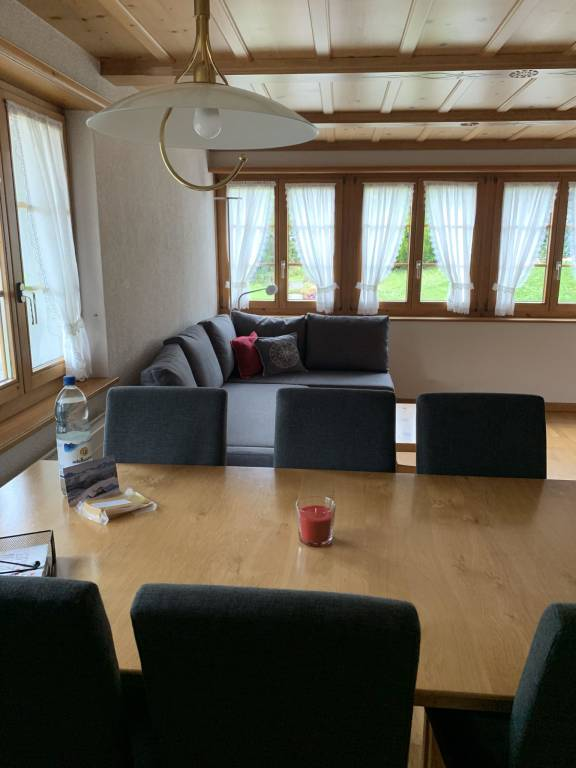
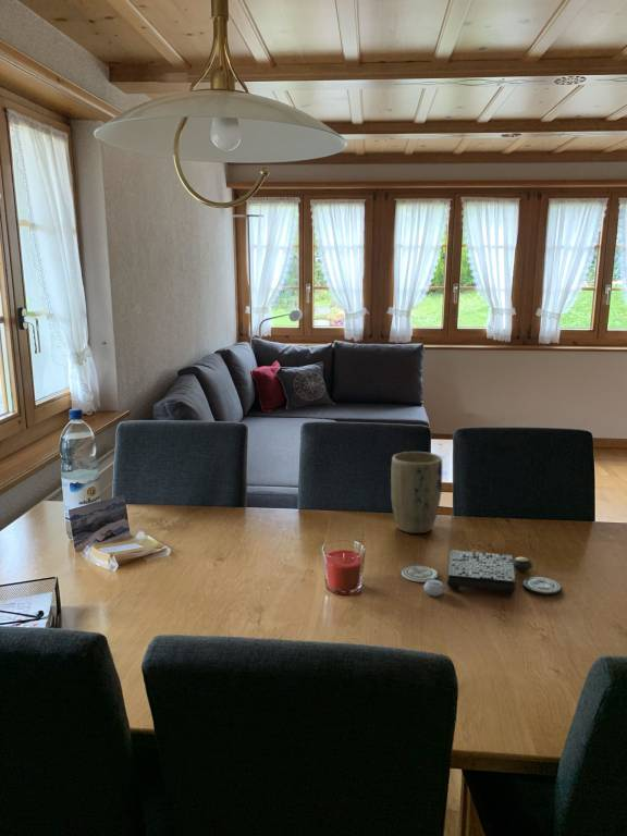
+ board game [401,549,563,598]
+ plant pot [390,451,444,534]
